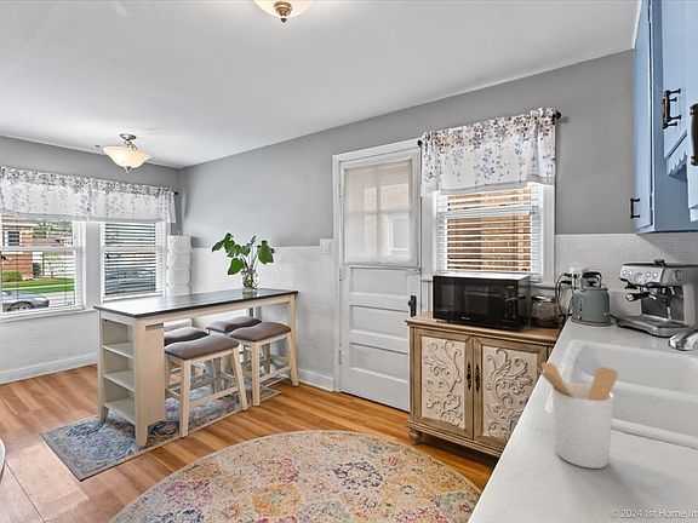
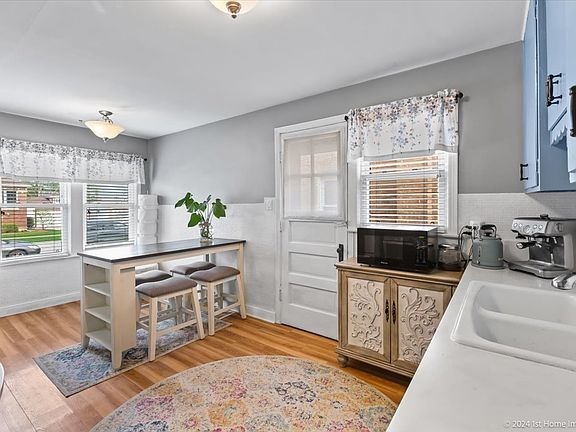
- utensil holder [530,361,619,470]
